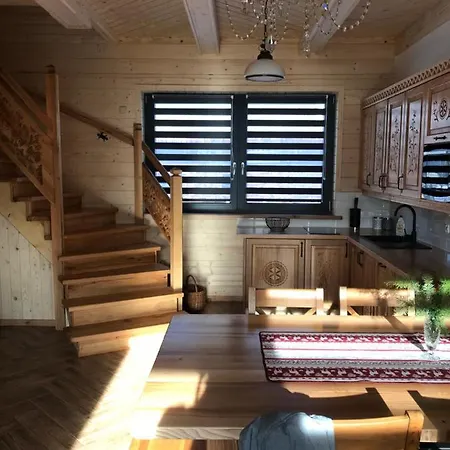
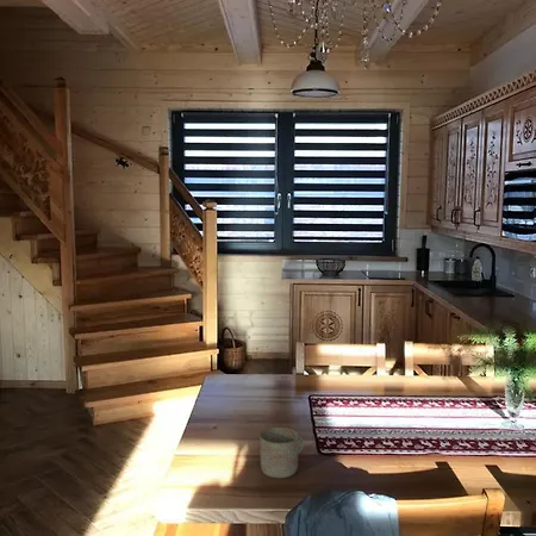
+ mug [260,426,305,479]
